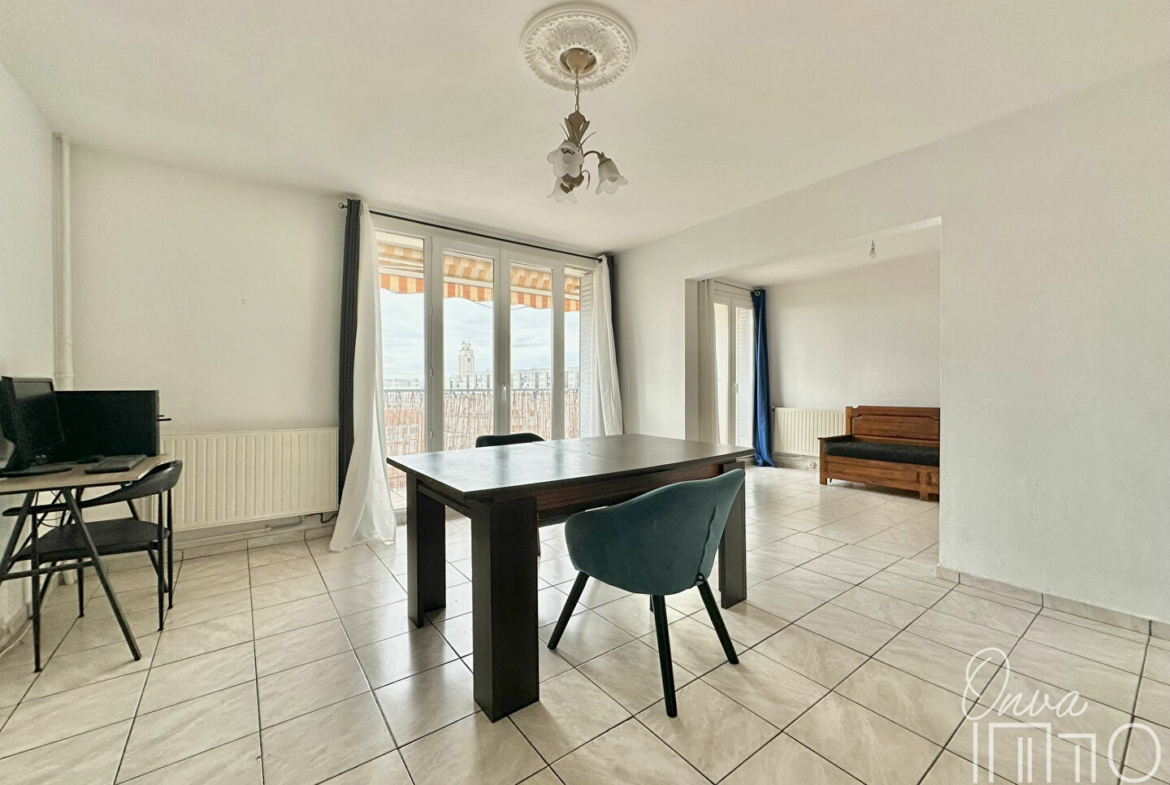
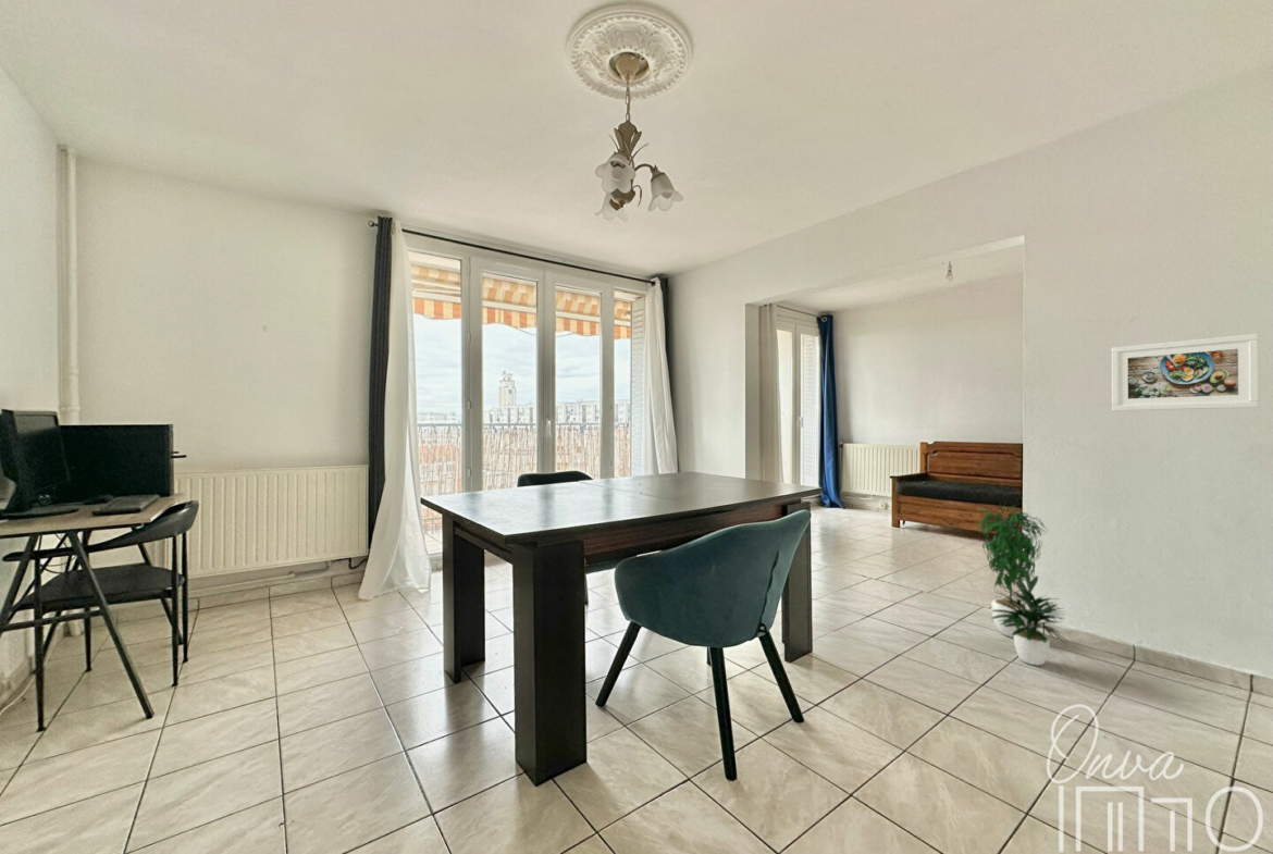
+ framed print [1111,333,1261,412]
+ potted plant [975,502,1068,667]
